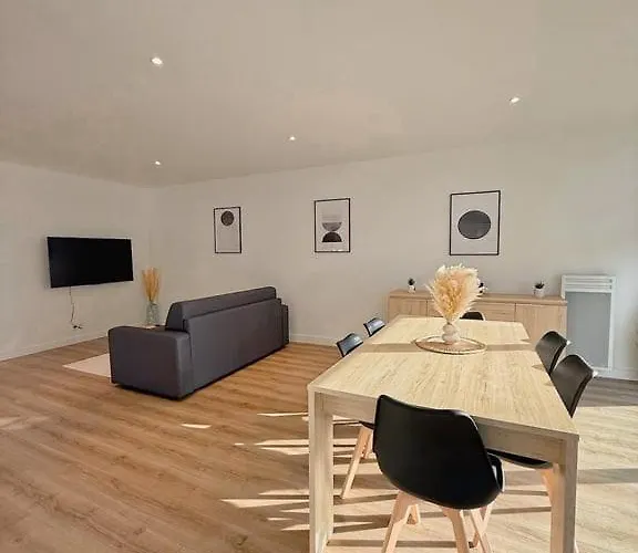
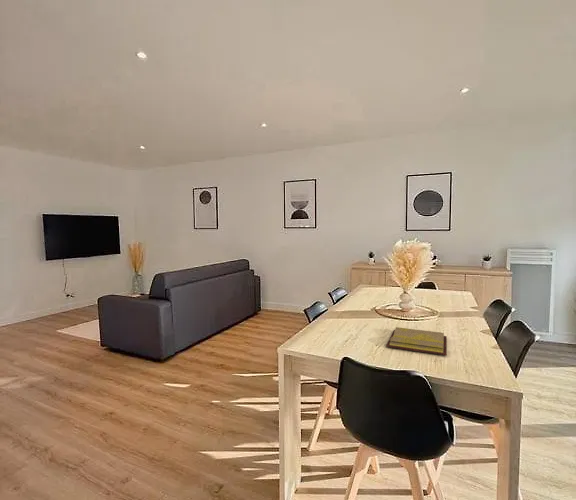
+ diary [385,326,448,356]
